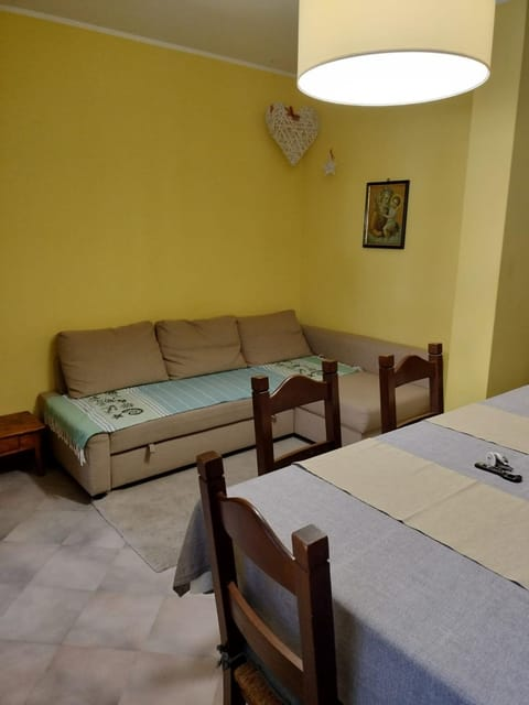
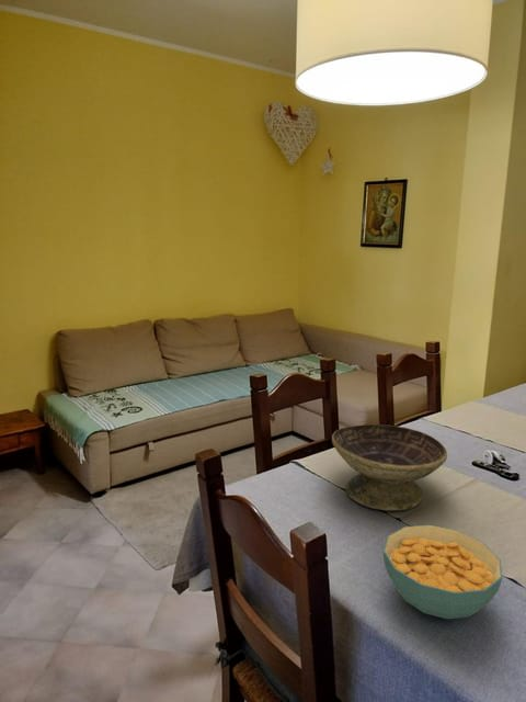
+ cereal bowl [382,524,503,620]
+ decorative bowl [331,423,448,512]
